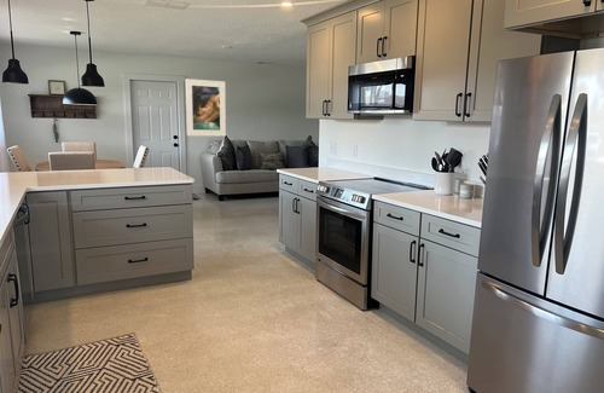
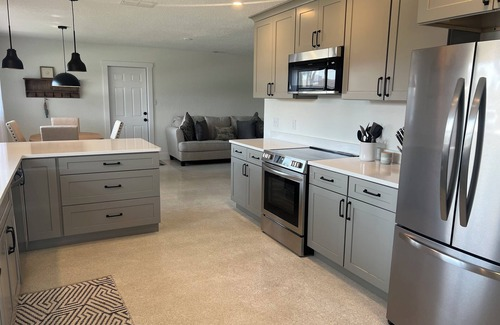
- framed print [185,77,227,137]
